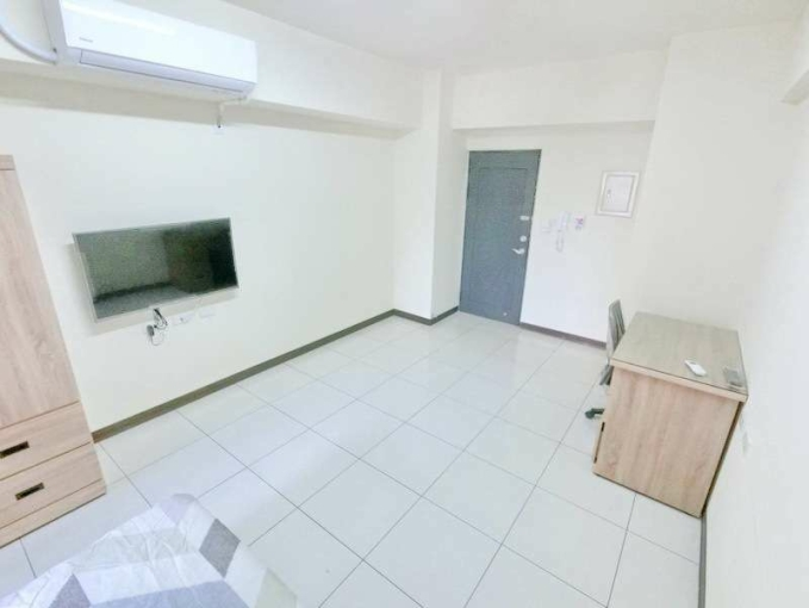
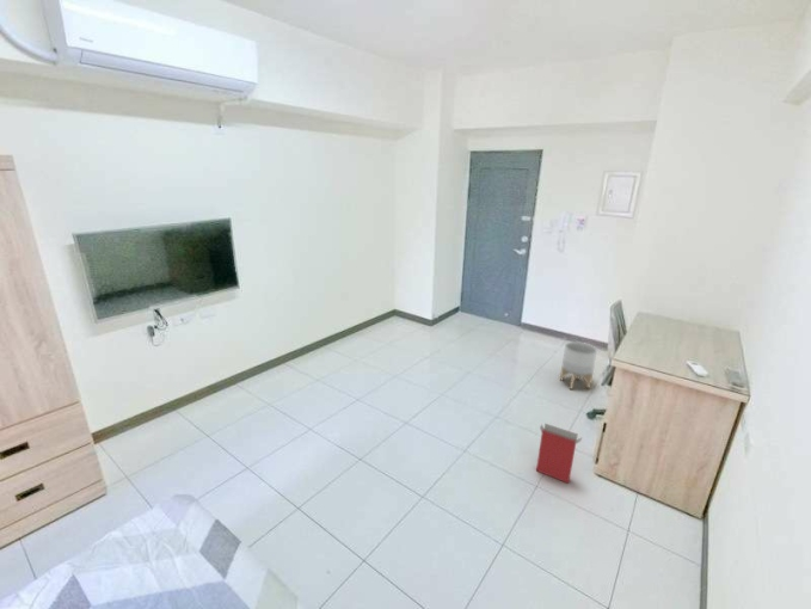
+ planter [559,340,598,390]
+ cardboard box [535,423,583,485]
